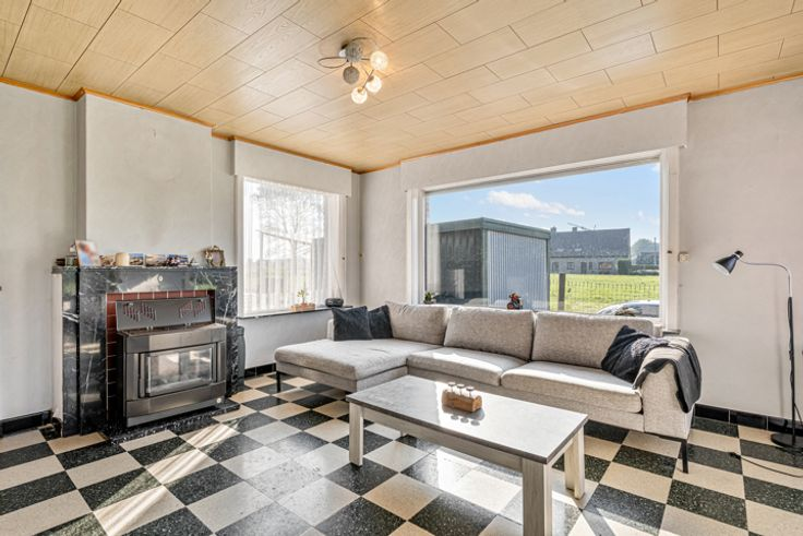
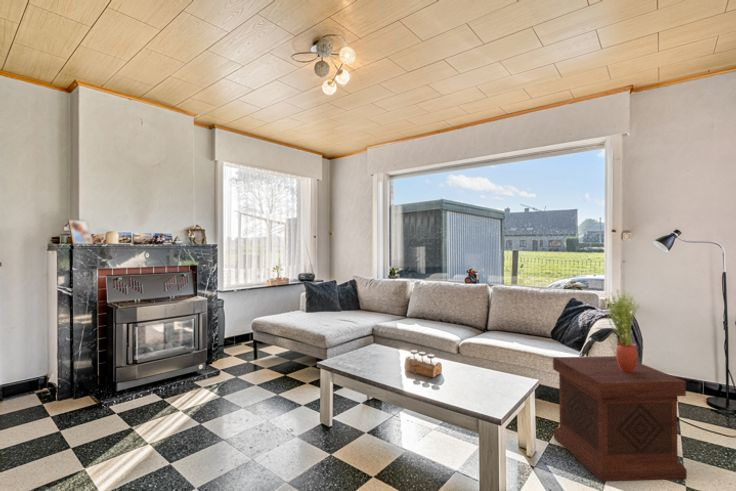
+ side table [552,355,688,483]
+ potted plant [602,288,640,372]
